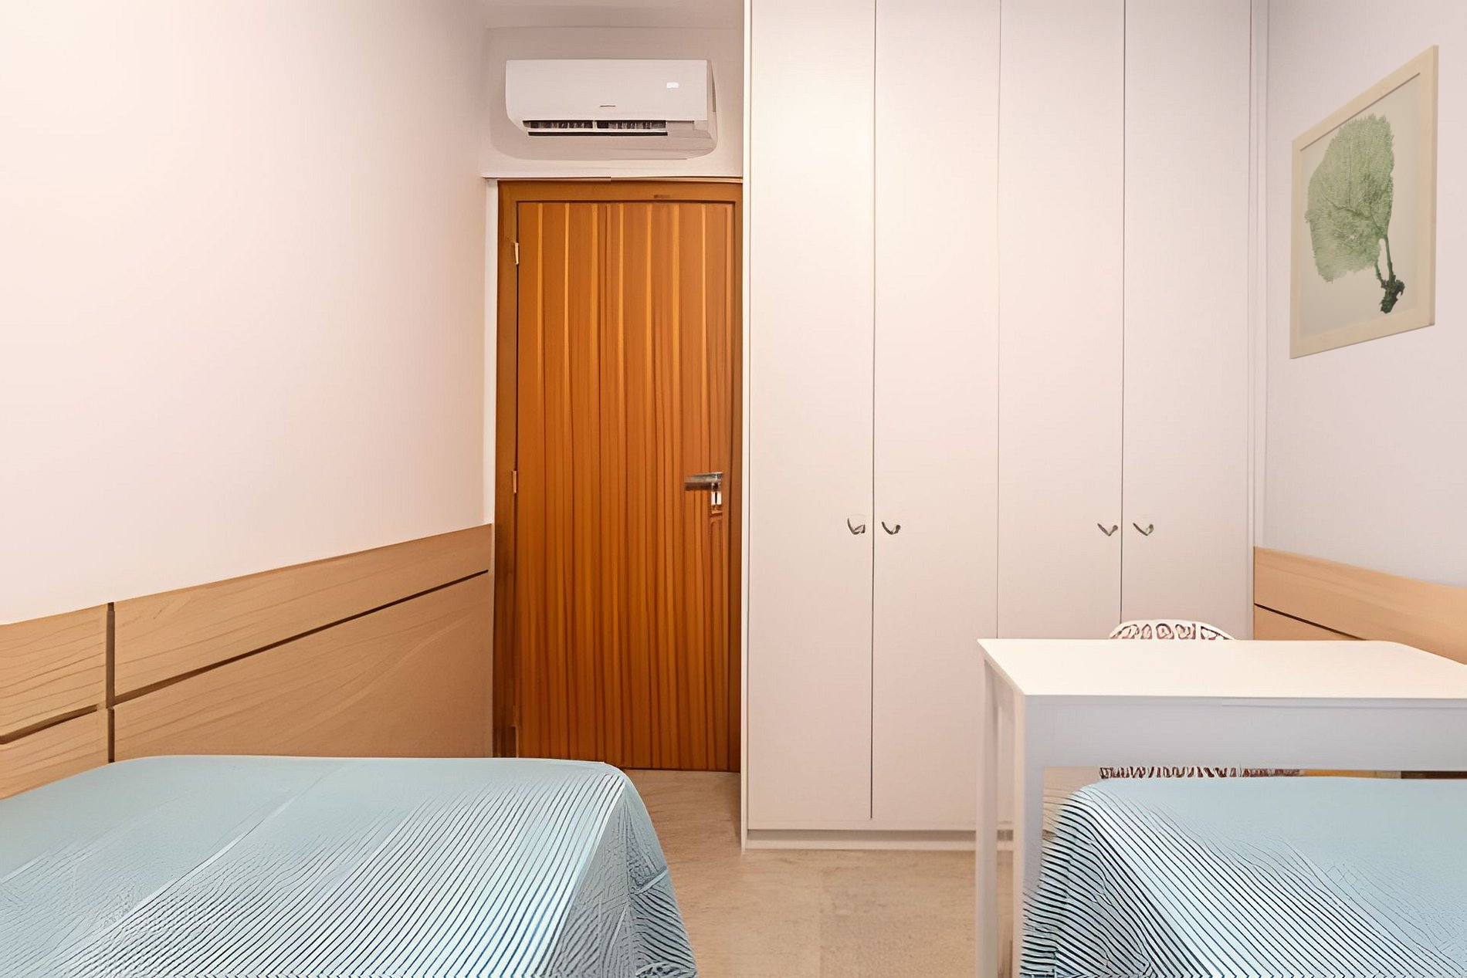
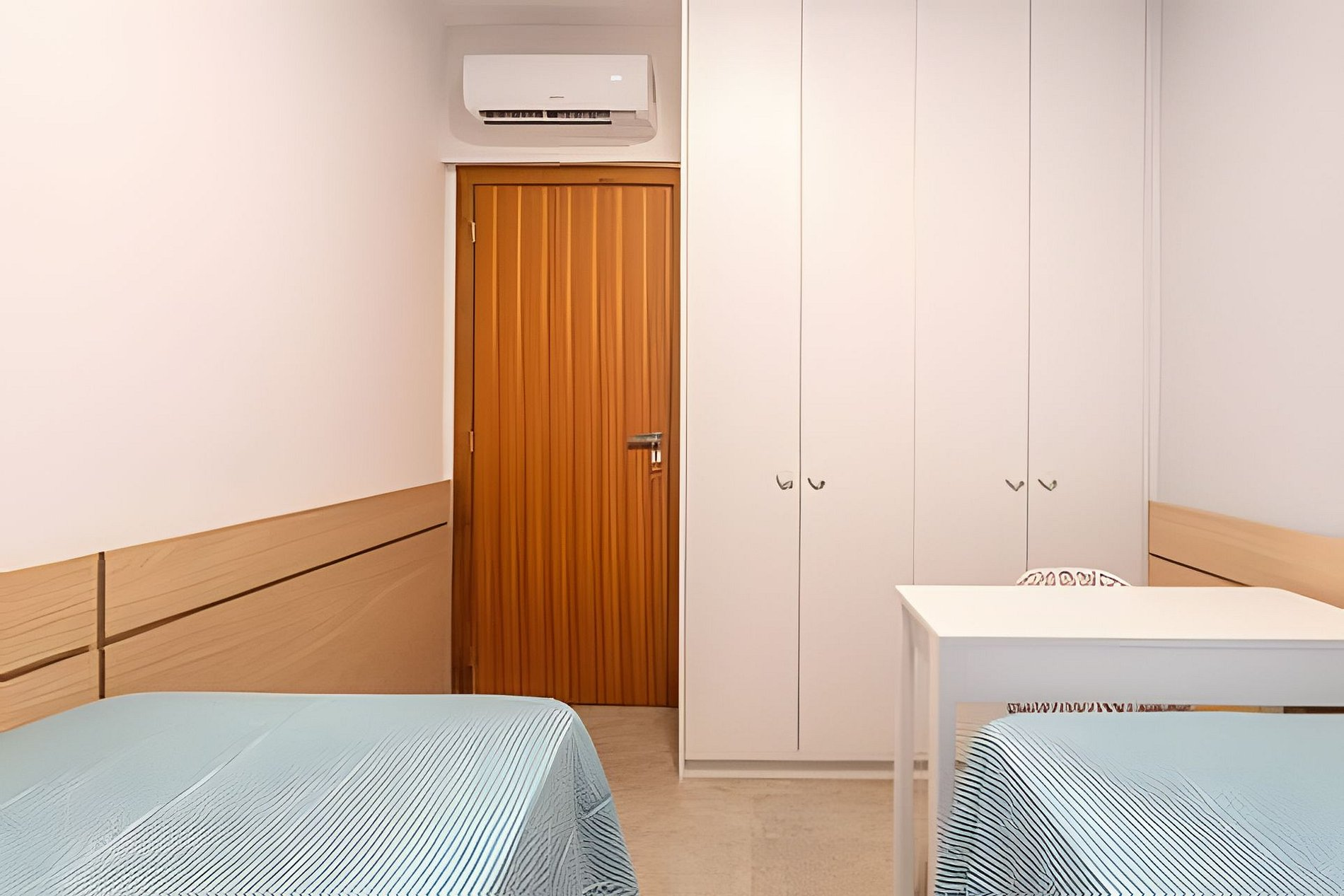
- wall art [1289,44,1440,360]
